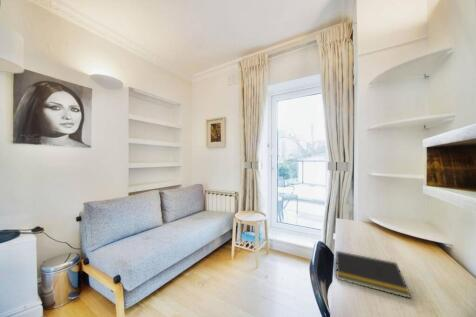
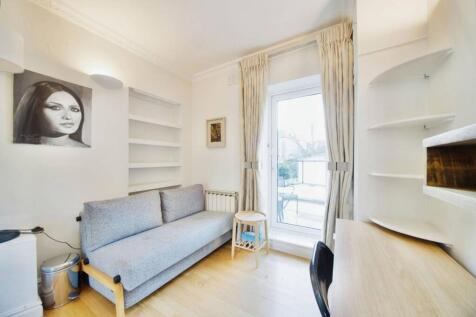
- notepad [334,250,412,299]
